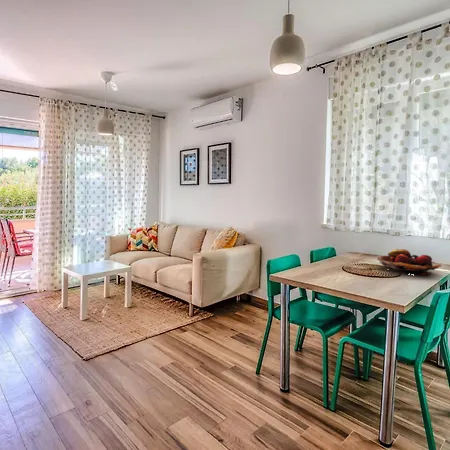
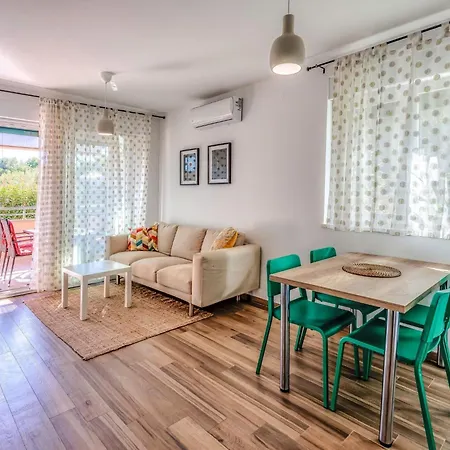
- fruit basket [376,248,442,276]
